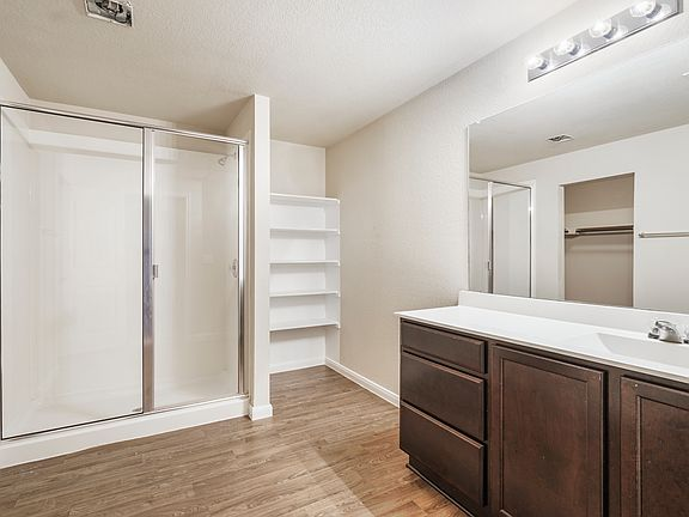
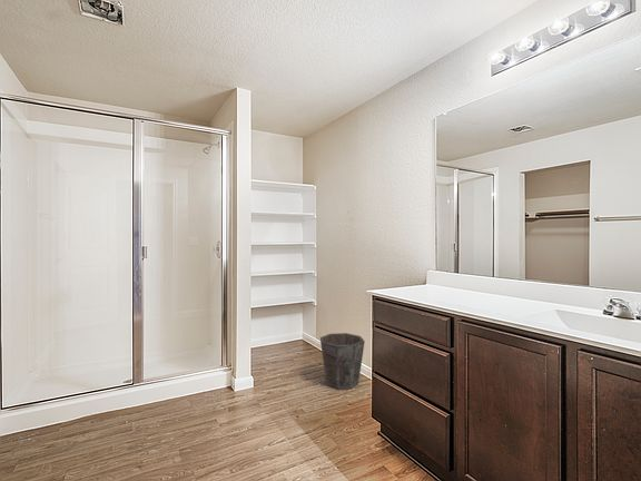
+ waste bin [319,332,366,391]
